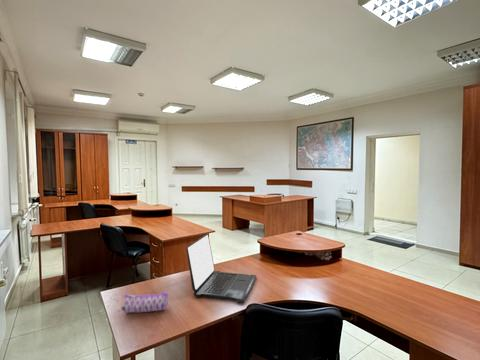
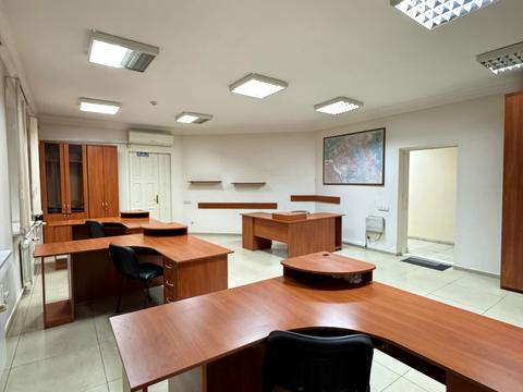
- pencil case [121,290,169,314]
- laptop [185,233,257,304]
